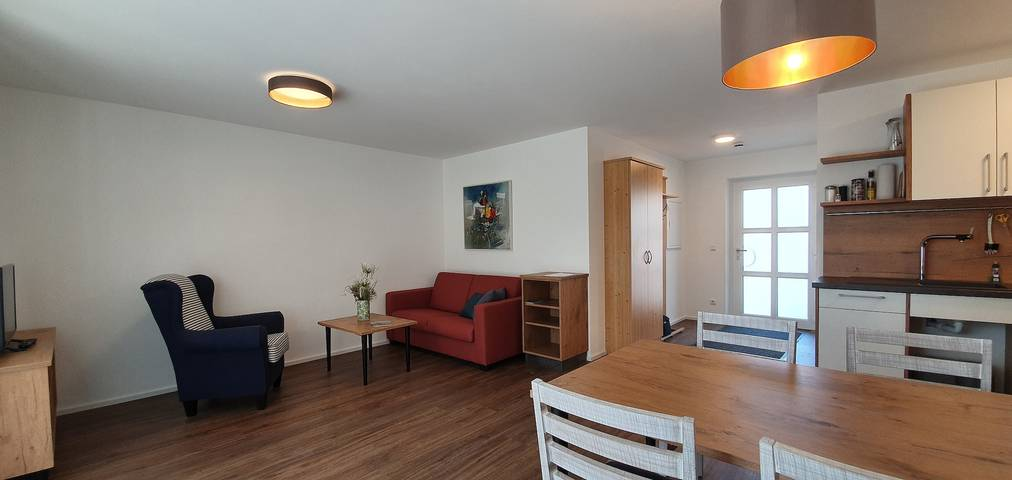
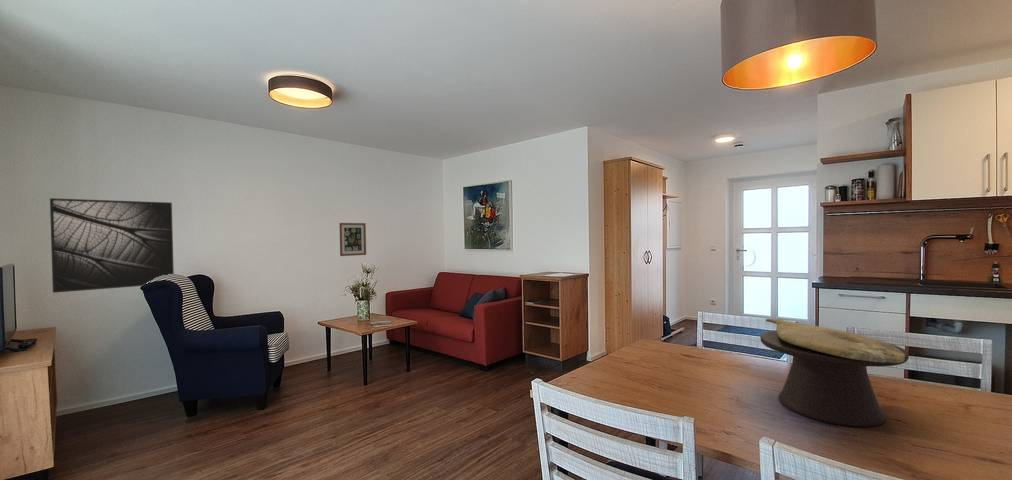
+ wall art [338,222,367,257]
+ decorative bowl [759,318,910,428]
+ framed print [49,197,175,294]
